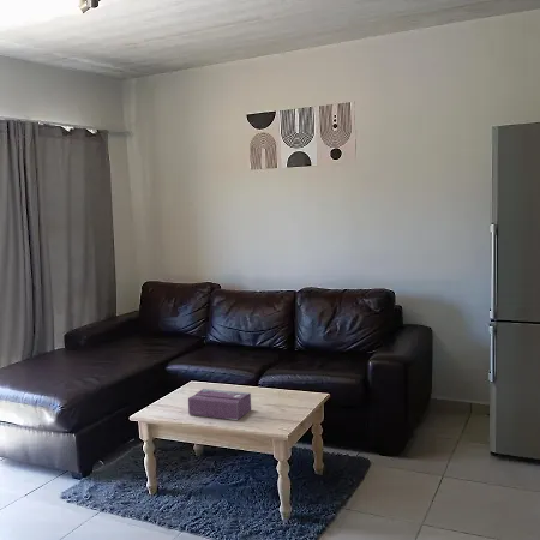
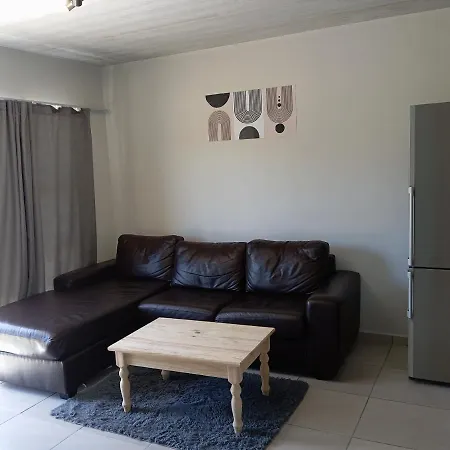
- tissue box [187,388,252,421]
